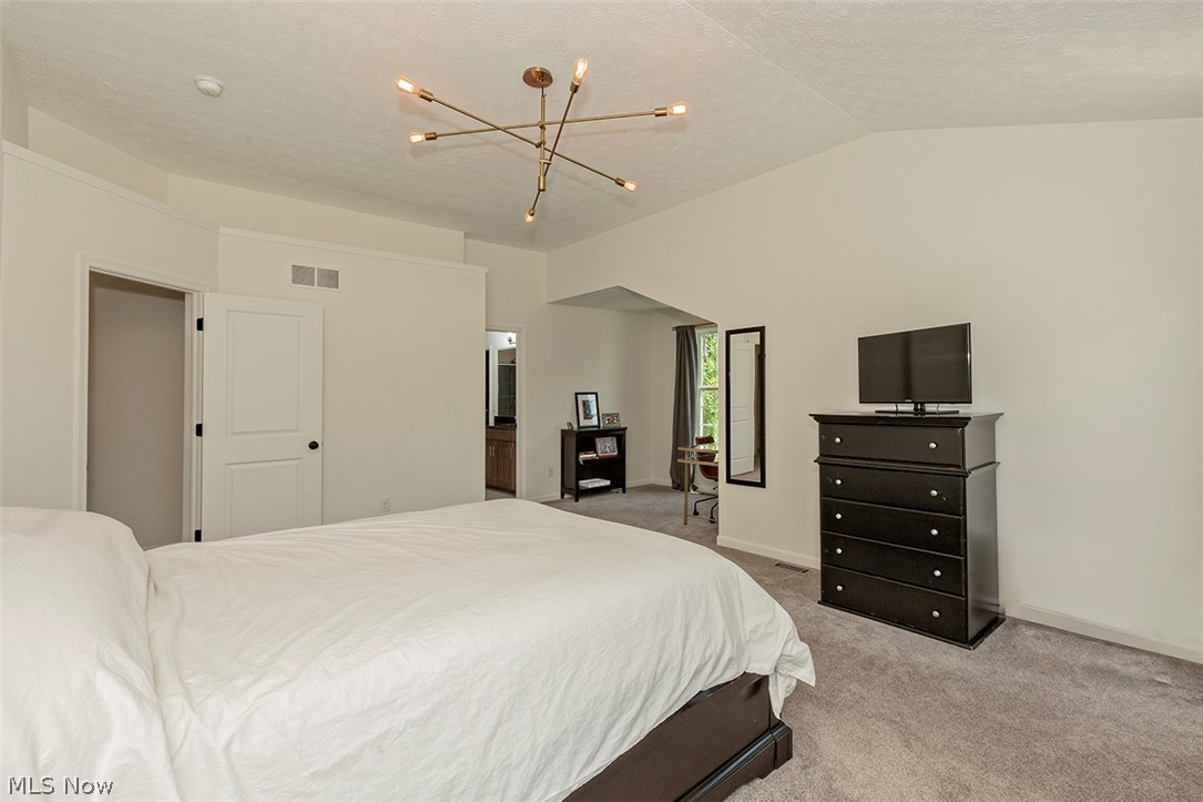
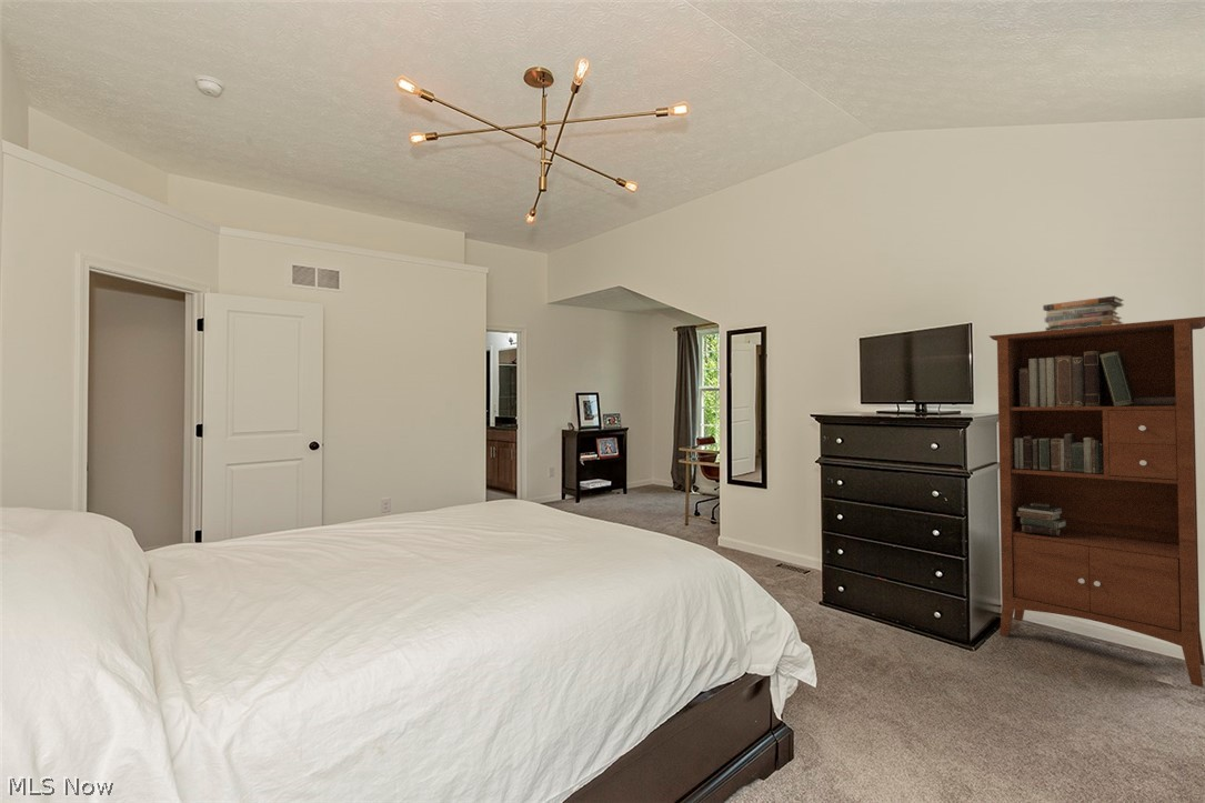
+ book stack [1042,295,1125,331]
+ bookcase [988,315,1205,689]
